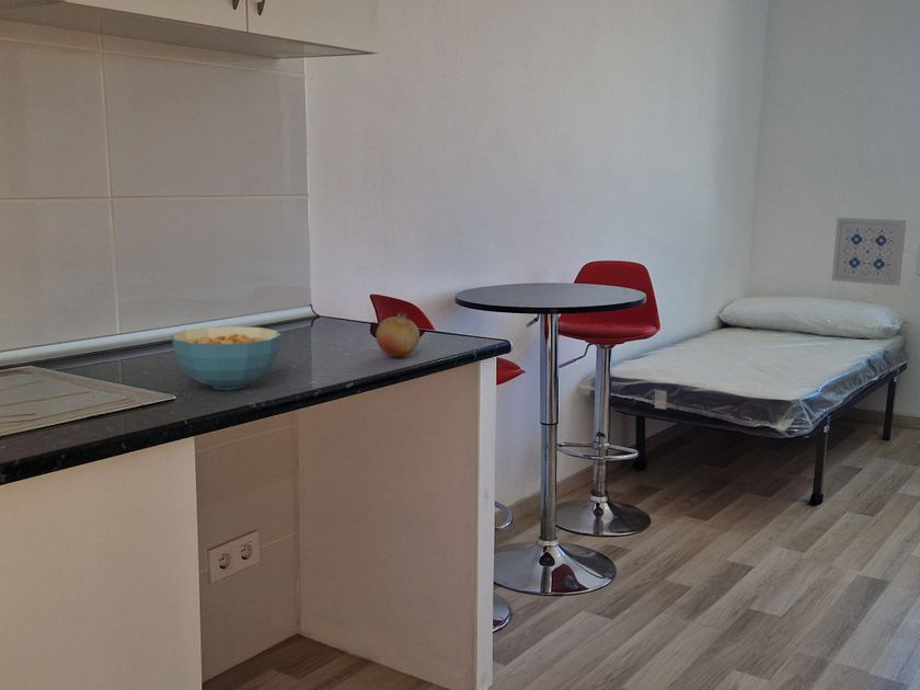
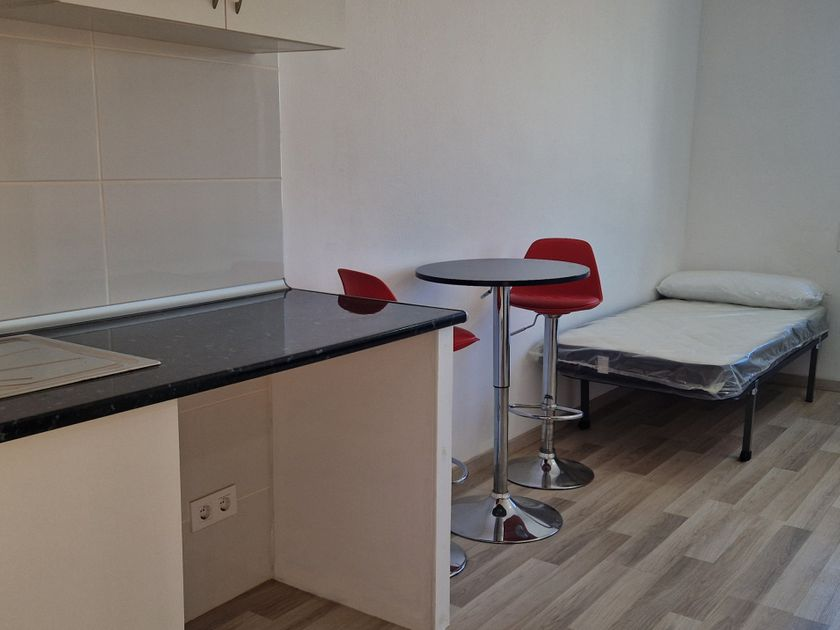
- cereal bowl [171,325,283,391]
- fruit [375,311,421,358]
- wall art [831,217,907,287]
